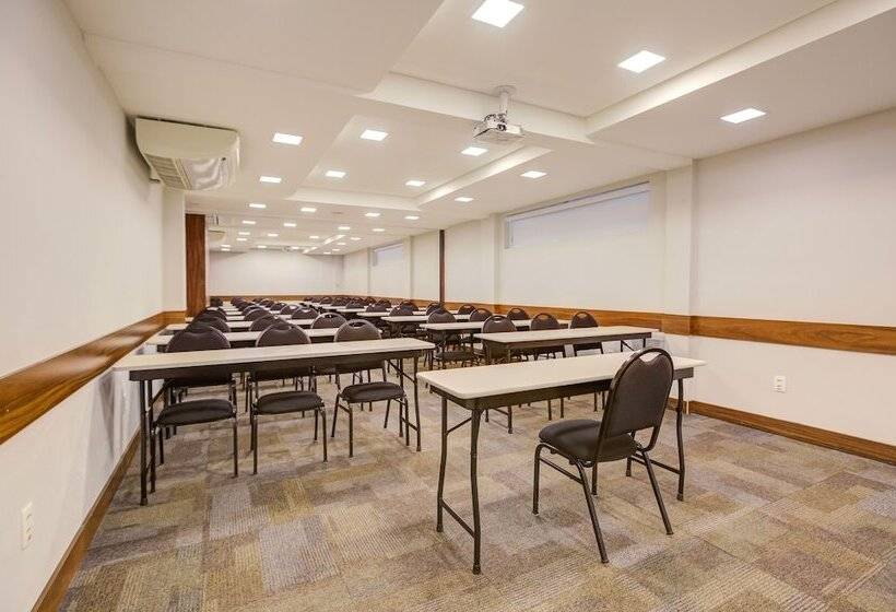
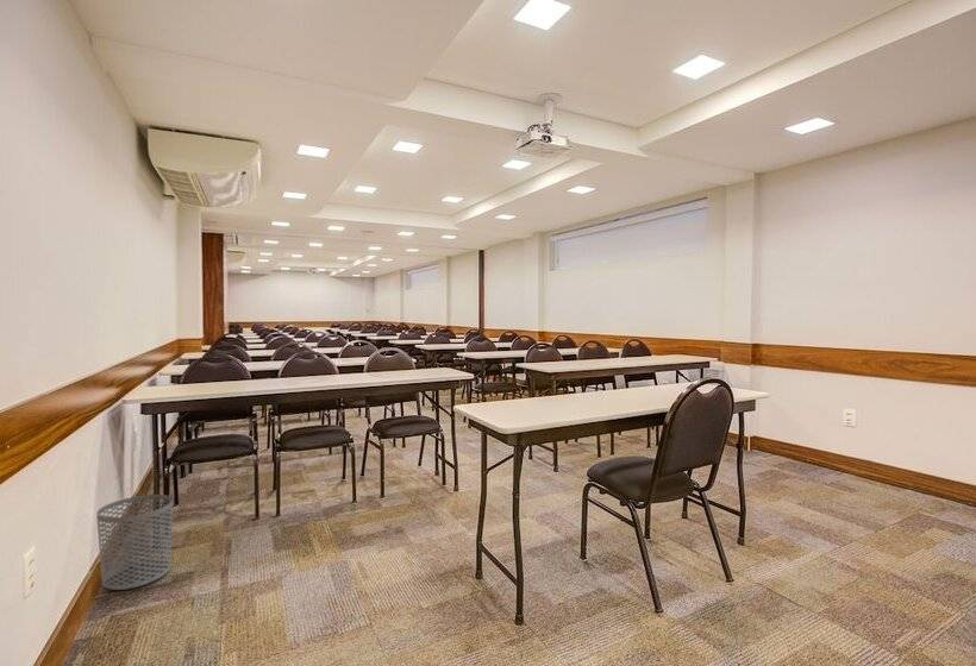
+ waste bin [95,494,174,591]
